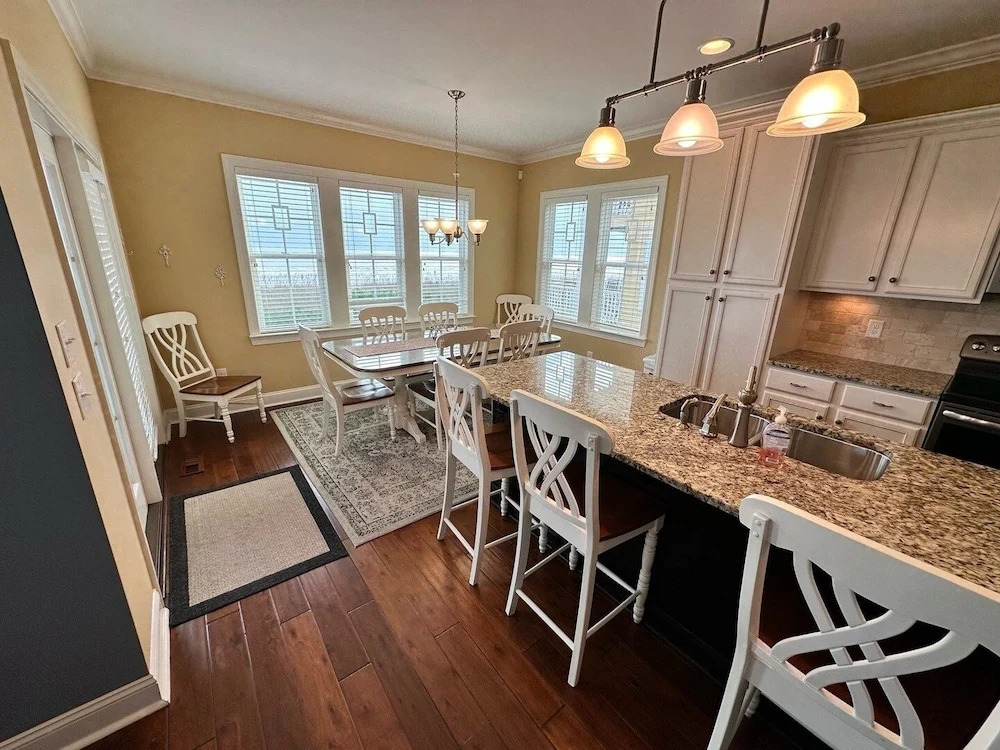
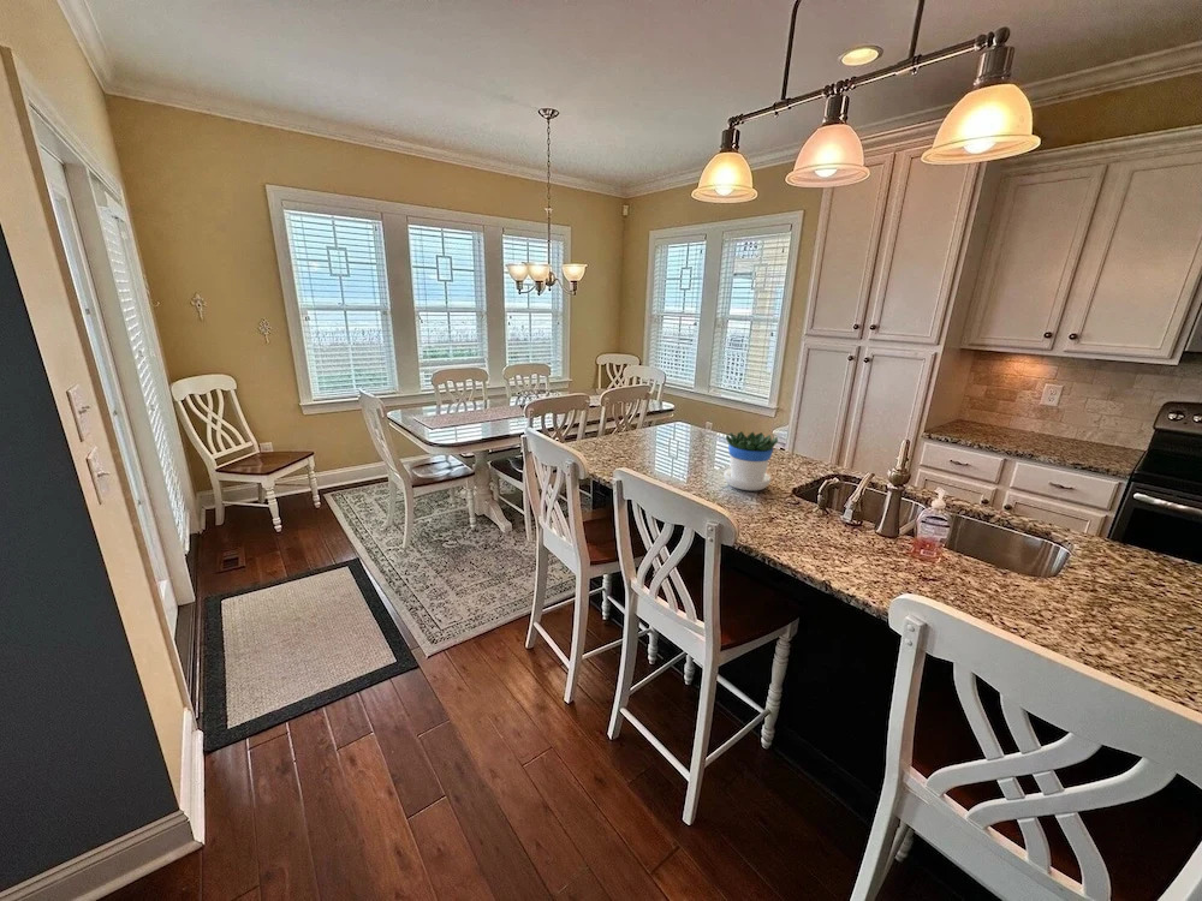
+ flowerpot [722,430,779,491]
